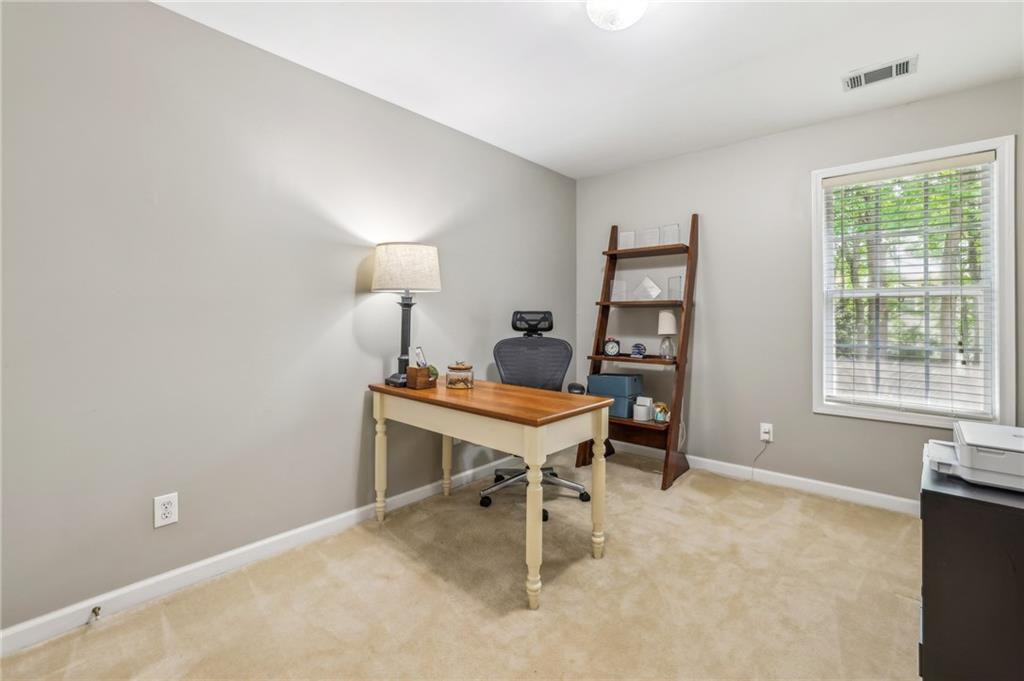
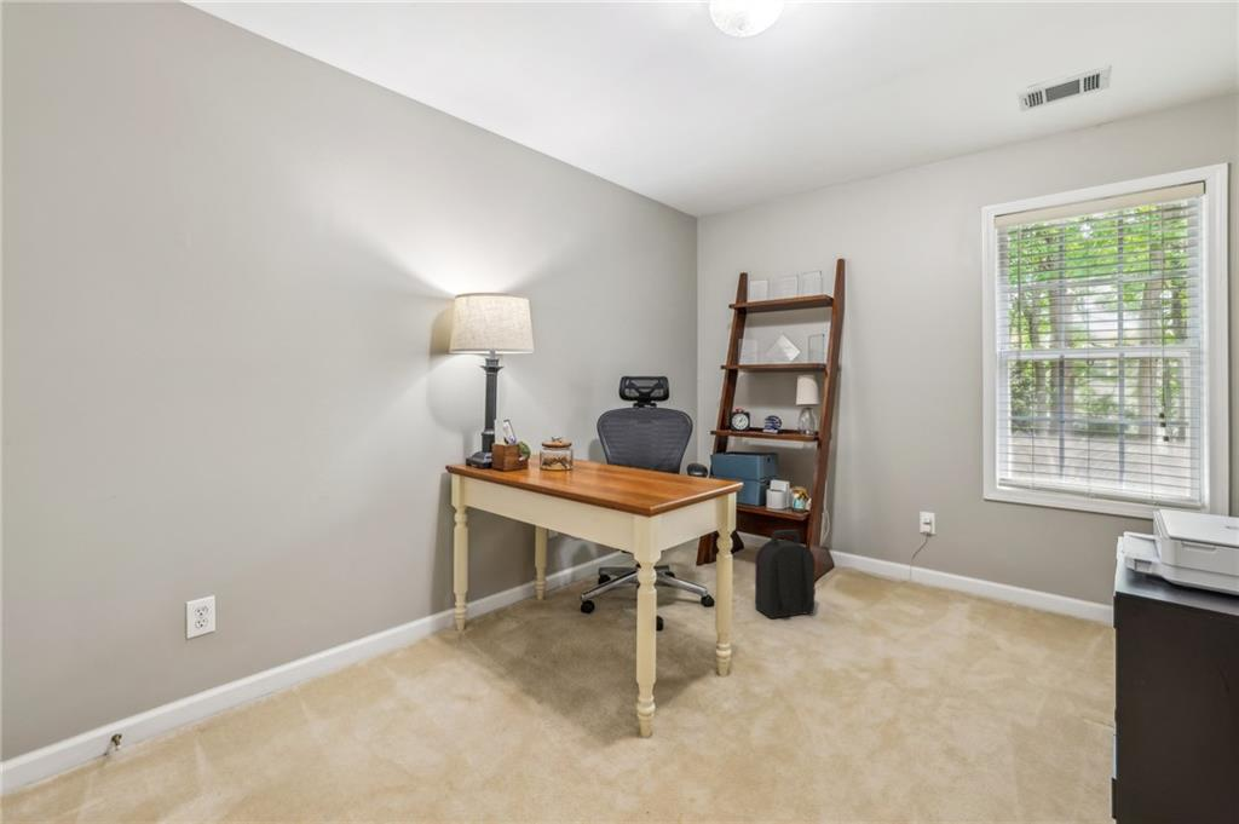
+ backpack [754,529,817,620]
